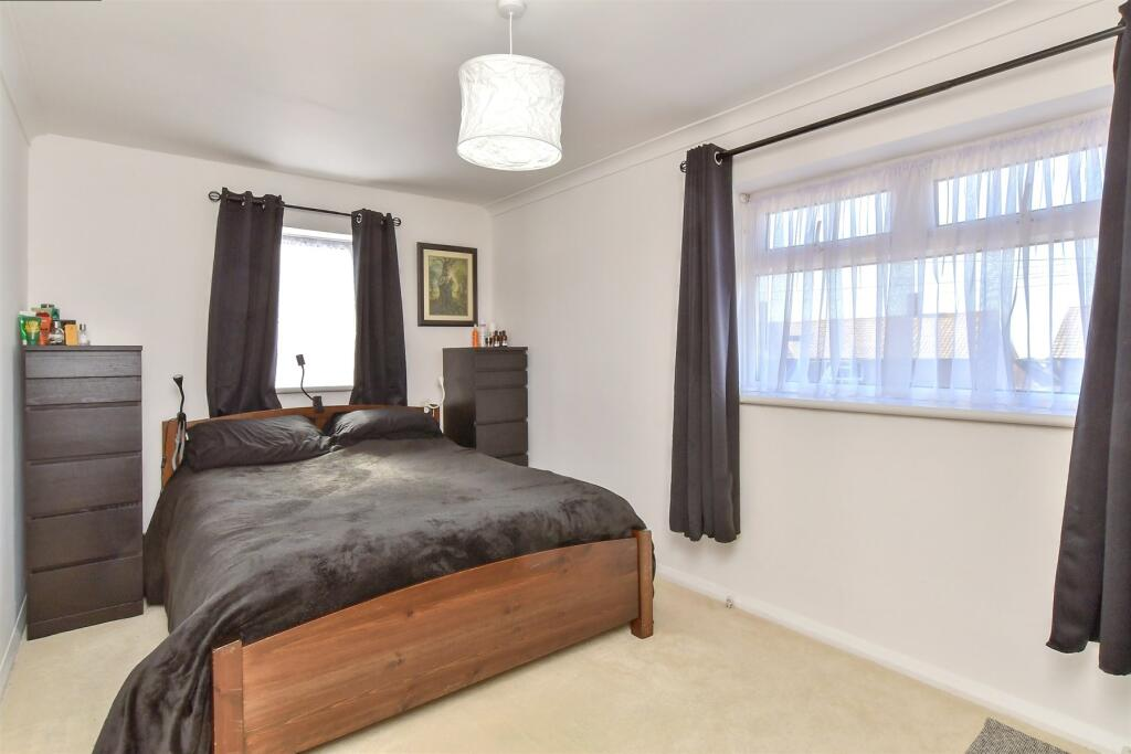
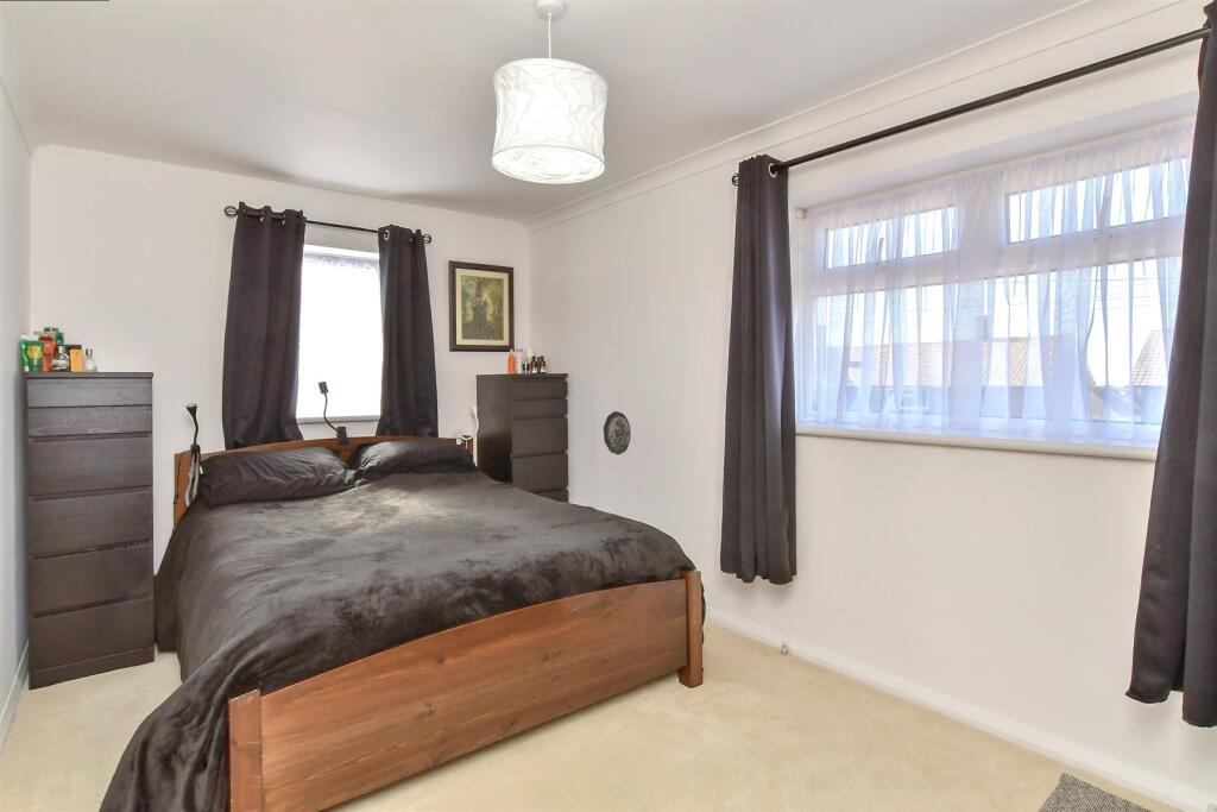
+ decorative plate [603,410,632,455]
